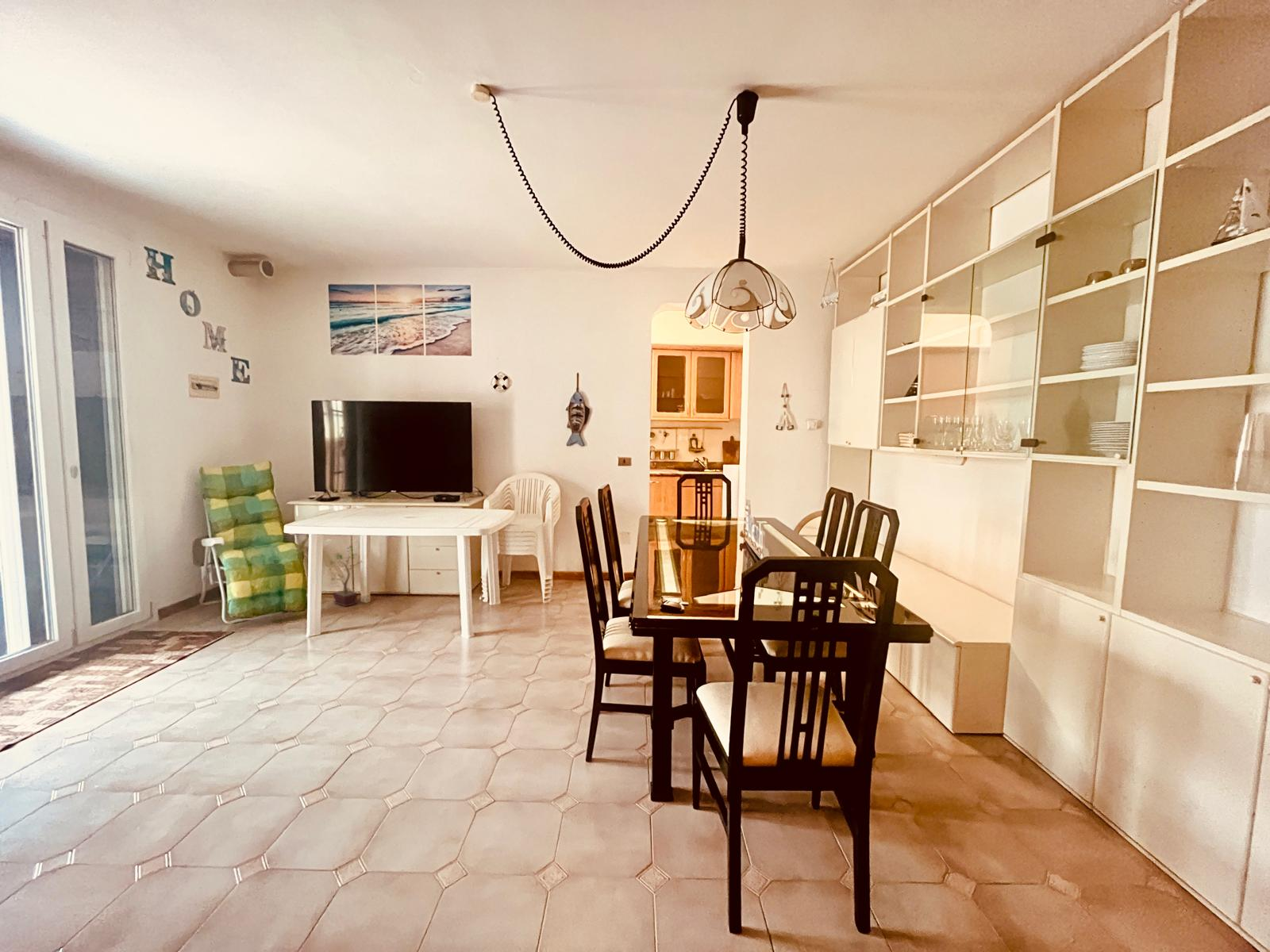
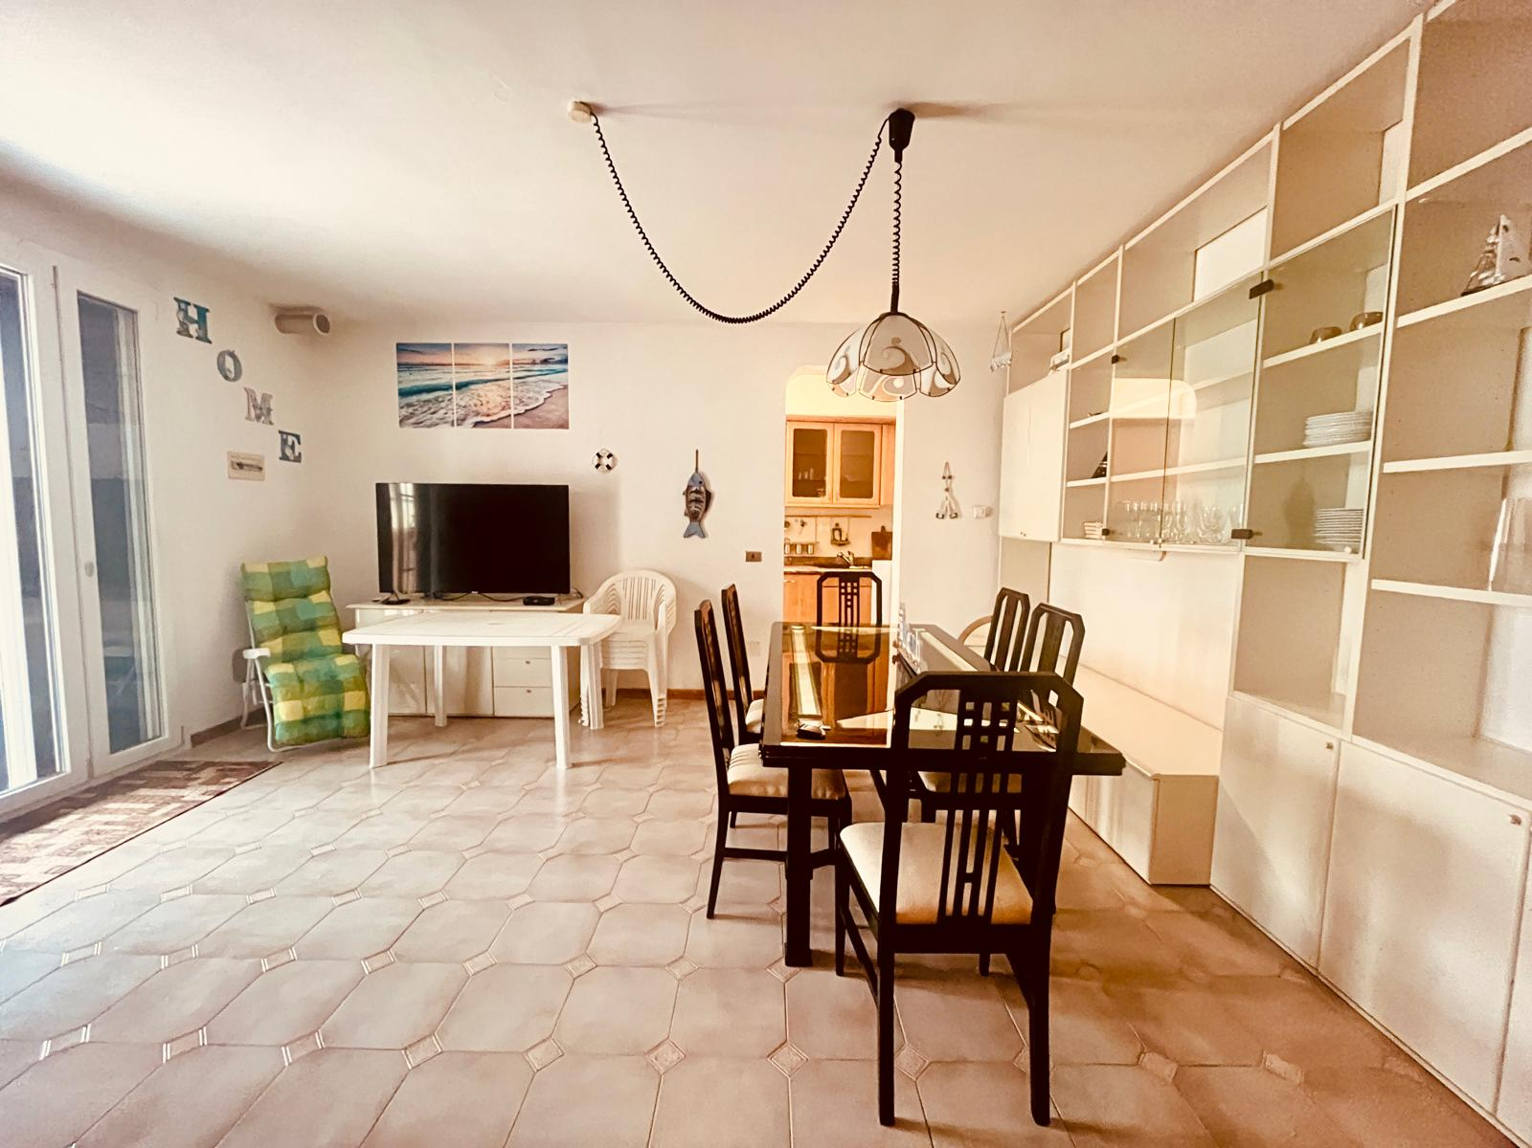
- potted plant [329,544,364,608]
